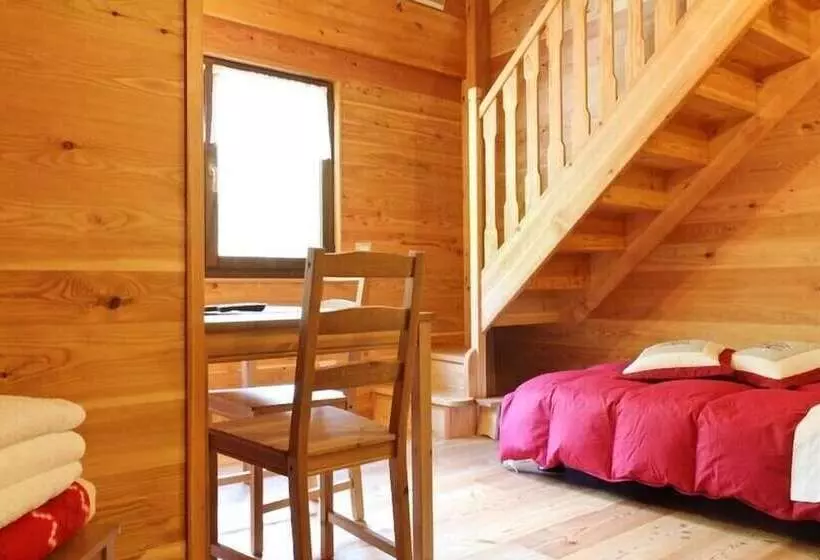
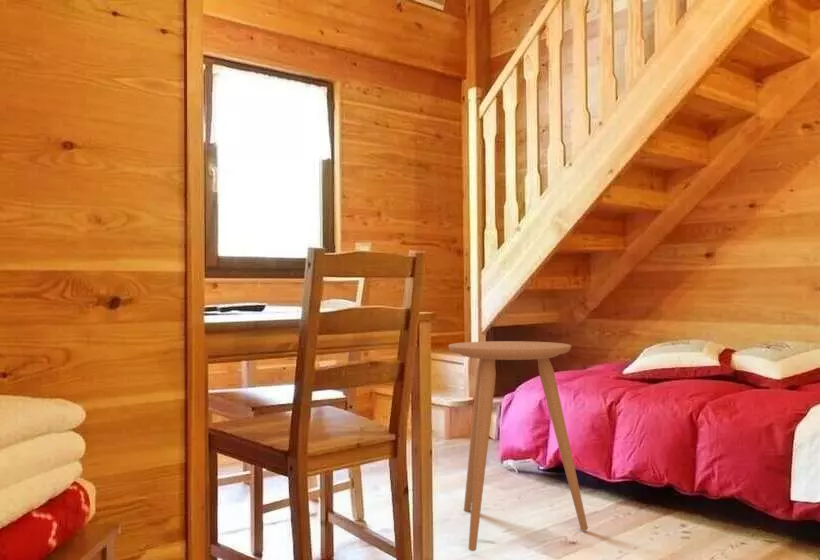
+ side table [447,340,589,552]
